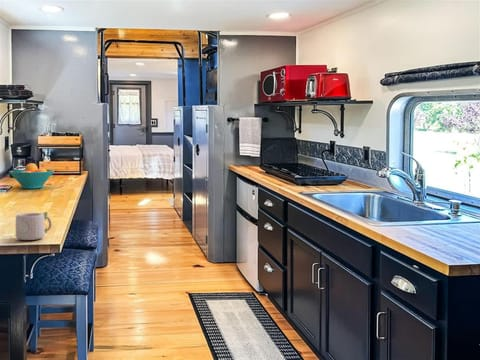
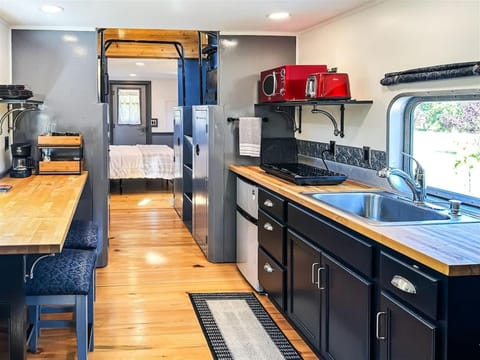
- fruit bowl [8,162,55,190]
- mug [10,211,53,241]
